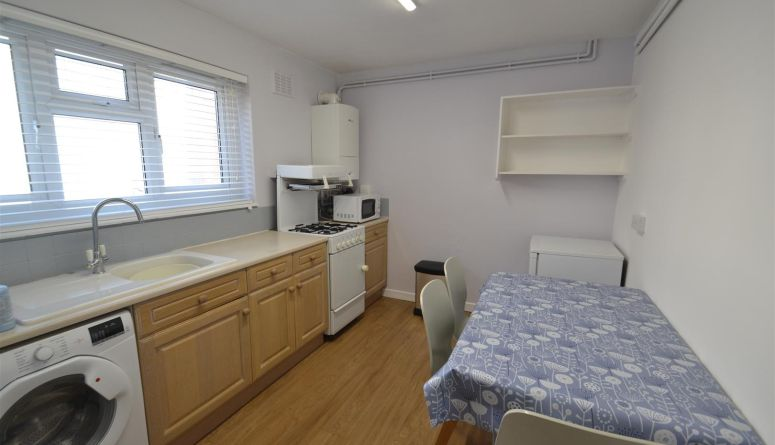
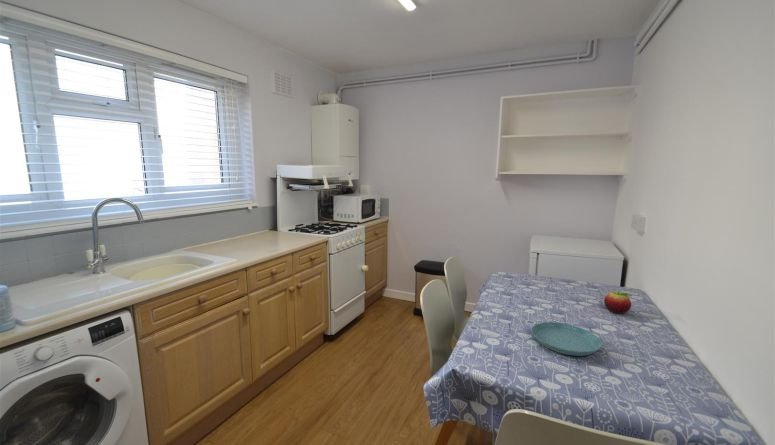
+ fruit [603,290,634,315]
+ saucer [531,321,603,357]
